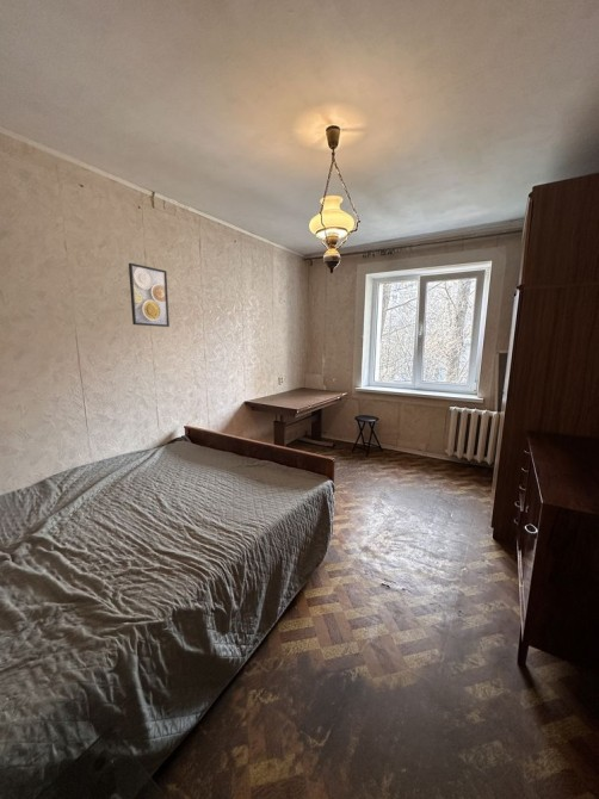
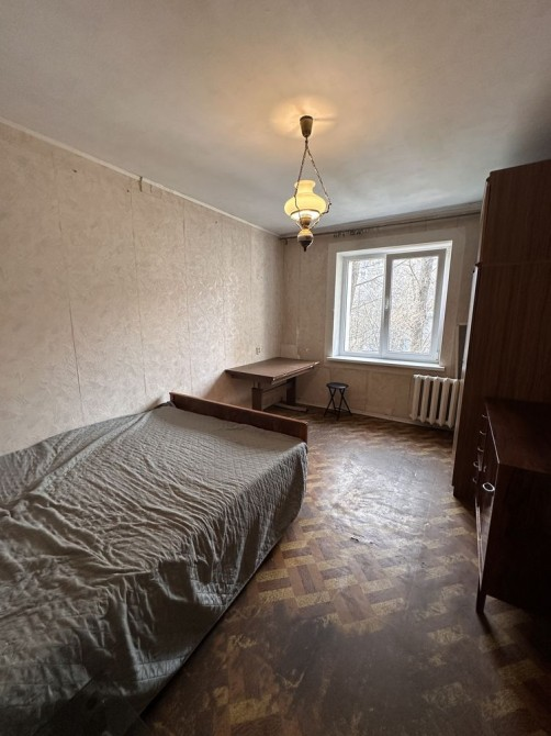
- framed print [128,262,171,328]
